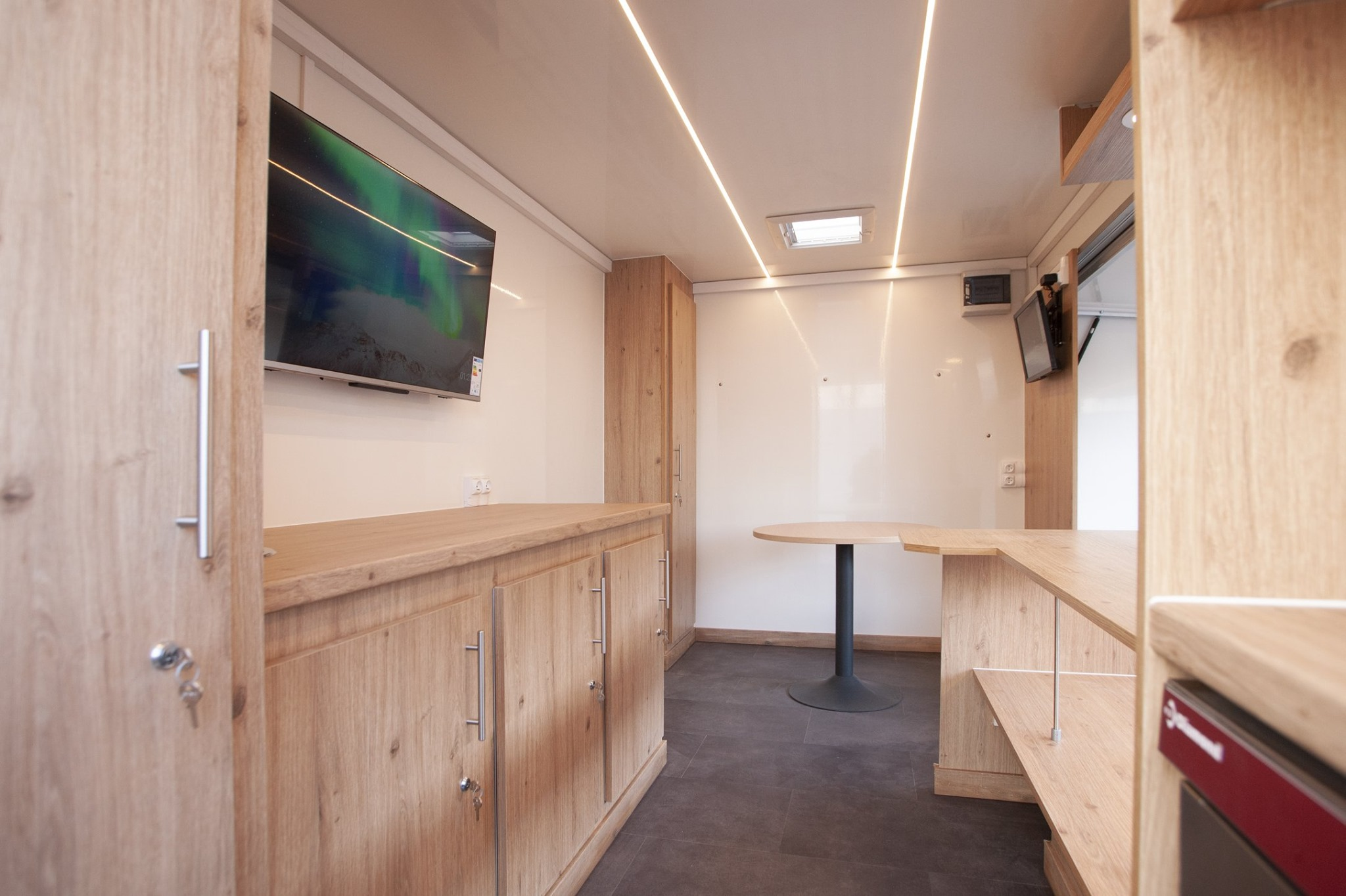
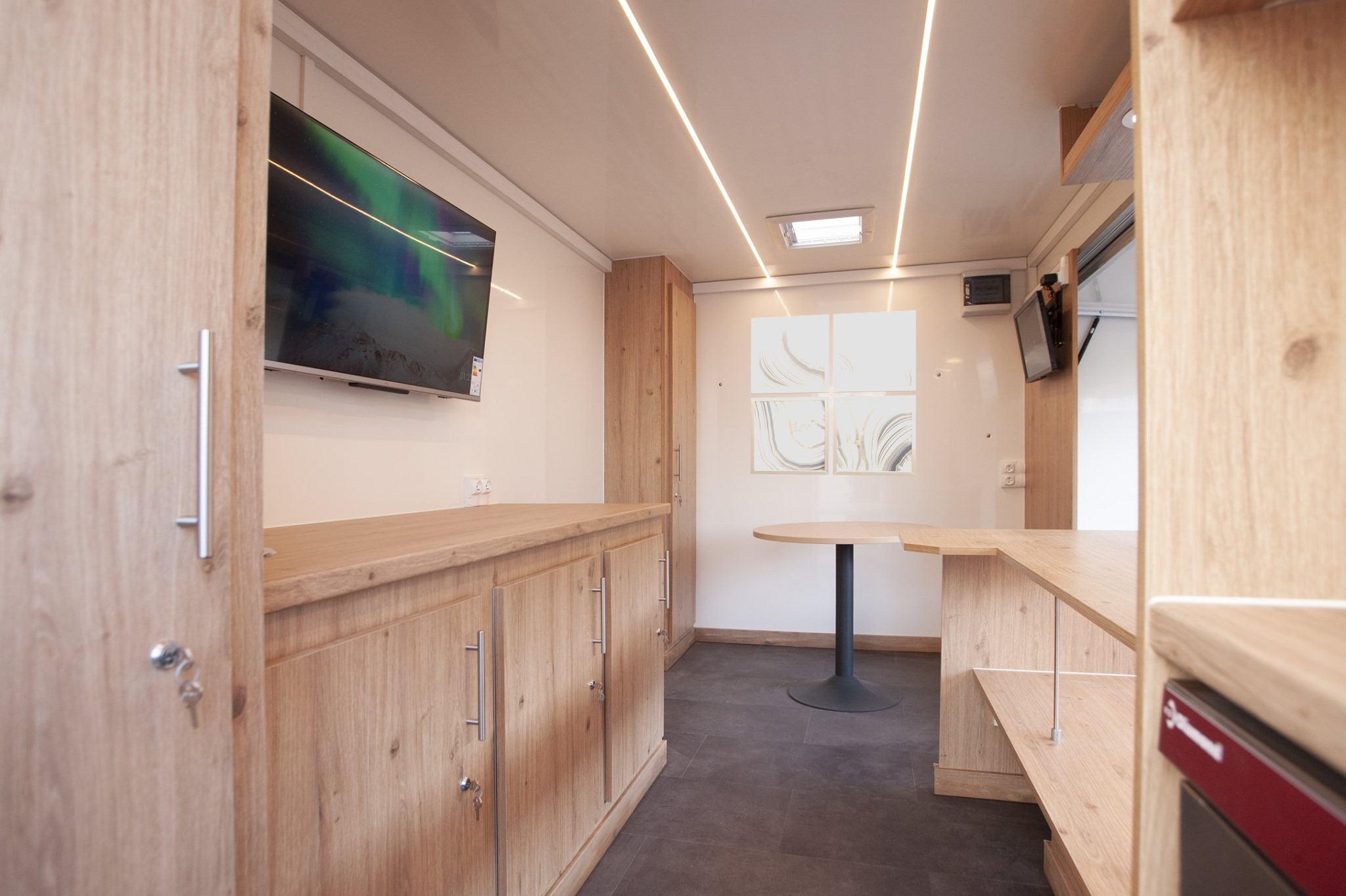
+ wall art [750,309,917,476]
